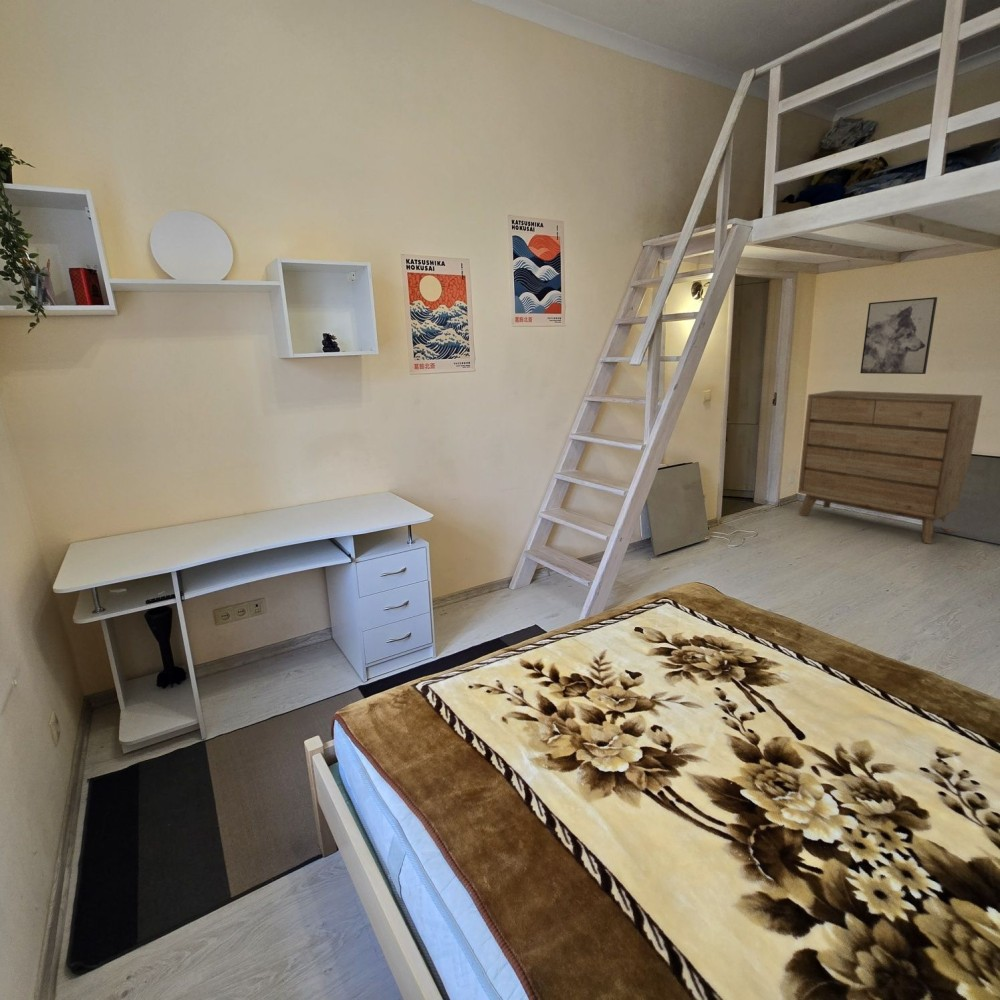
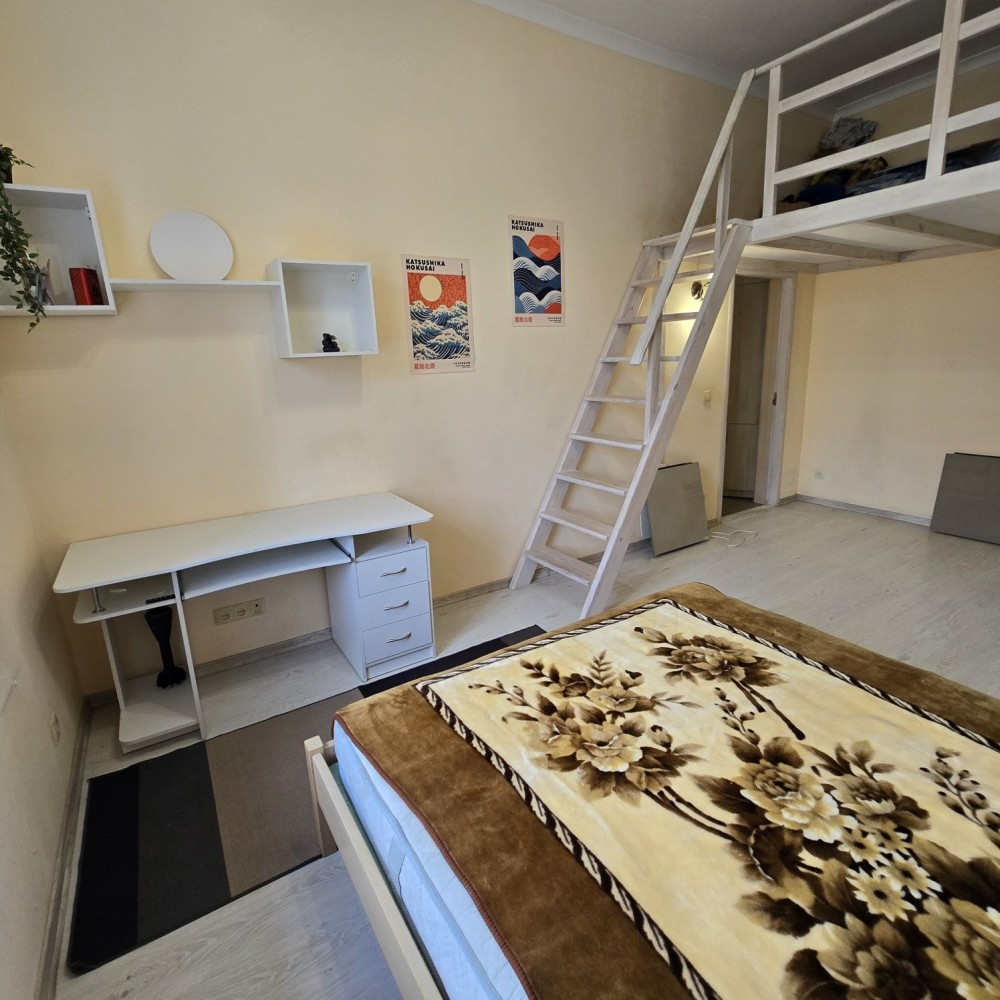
- wall art [859,296,938,375]
- dresser [797,390,983,545]
